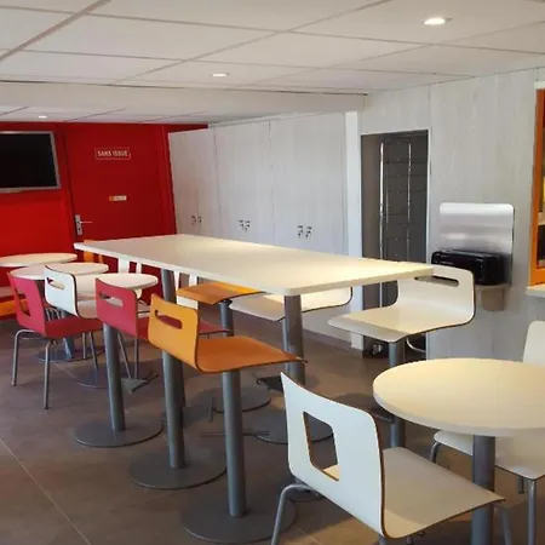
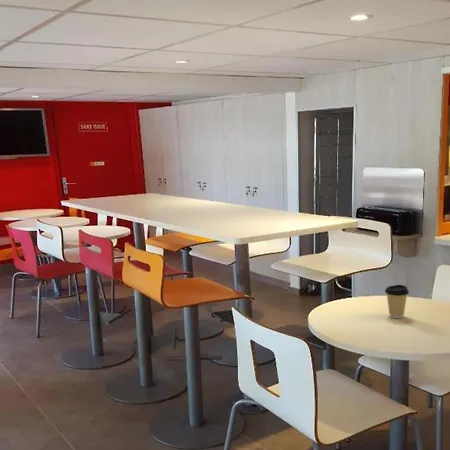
+ coffee cup [384,284,410,319]
